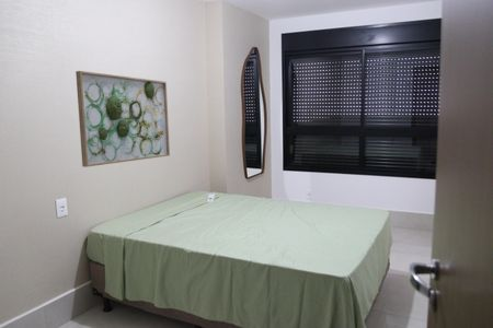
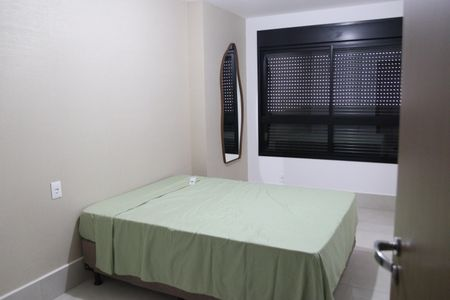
- wall art [74,70,171,168]
